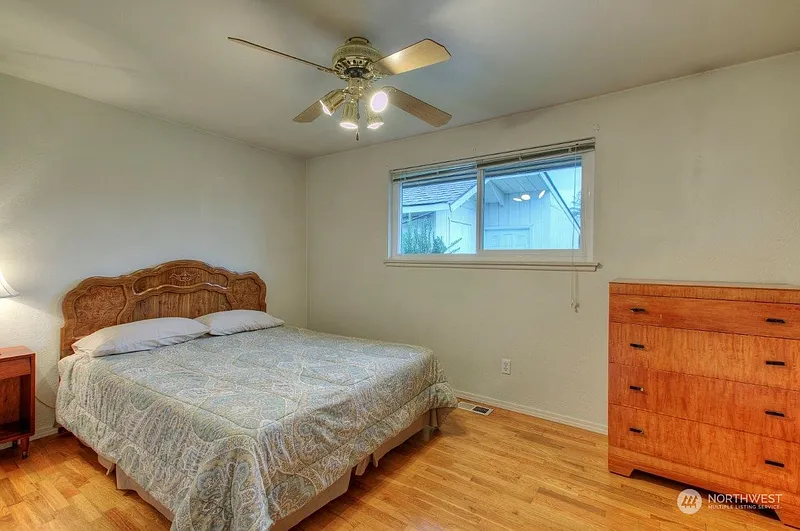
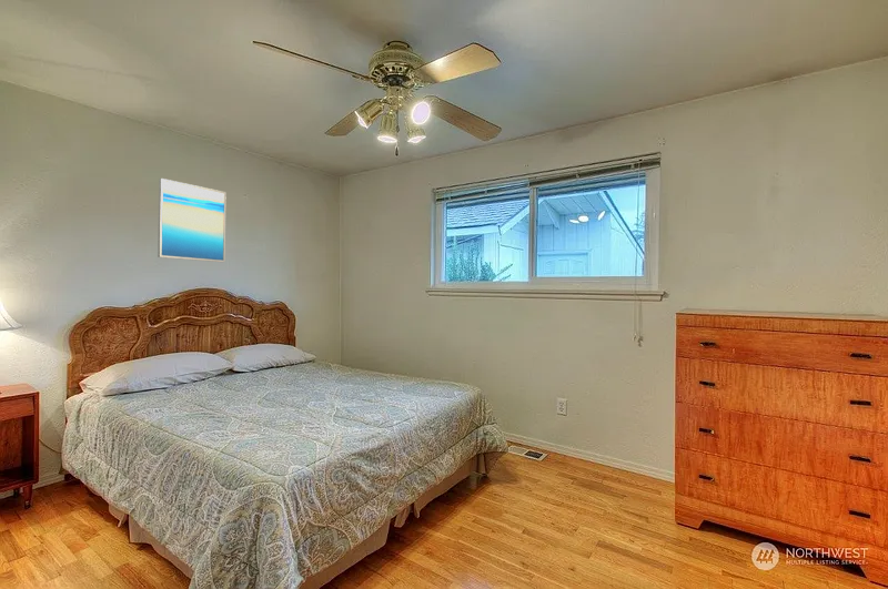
+ wall art [157,177,228,263]
